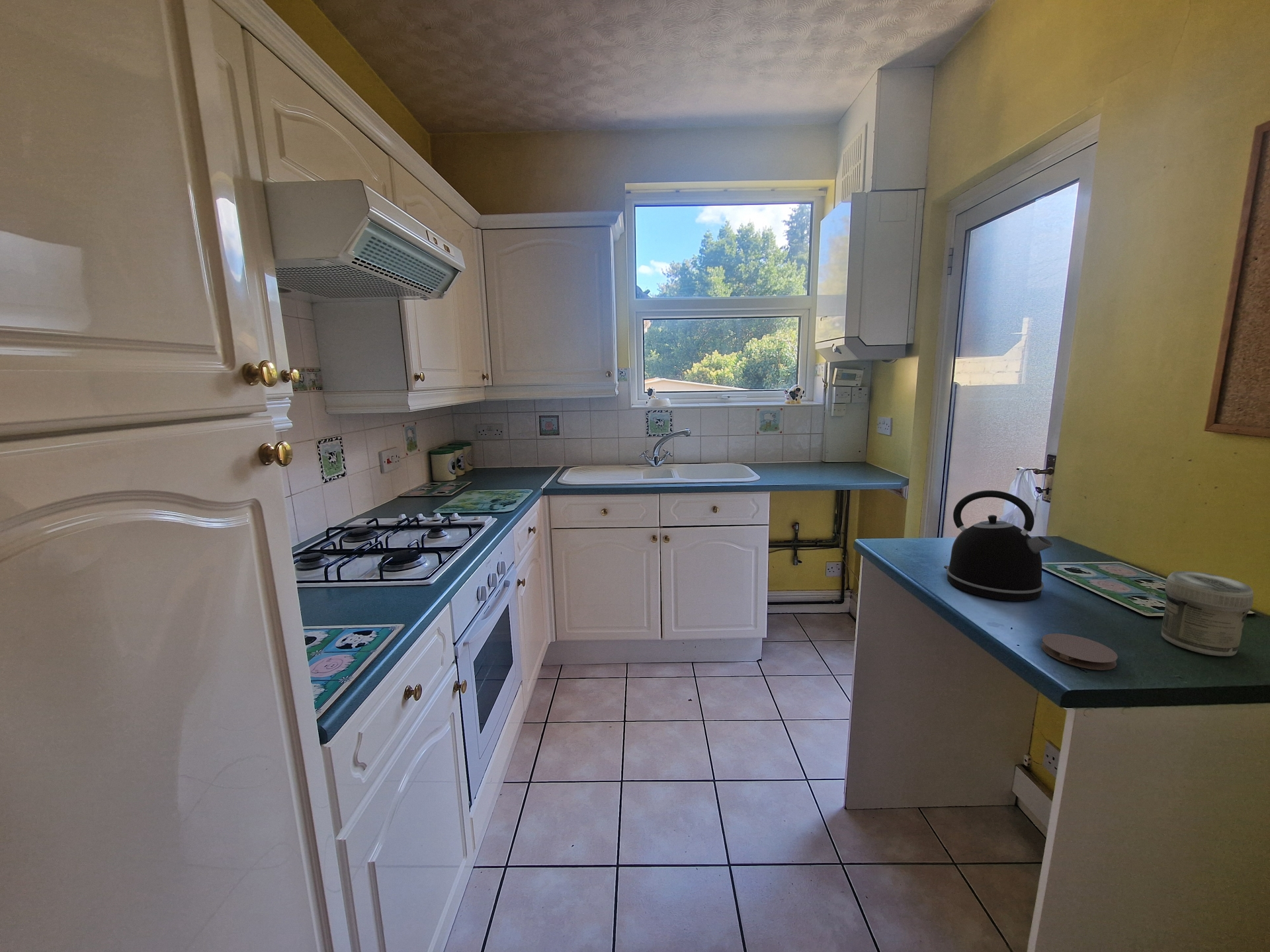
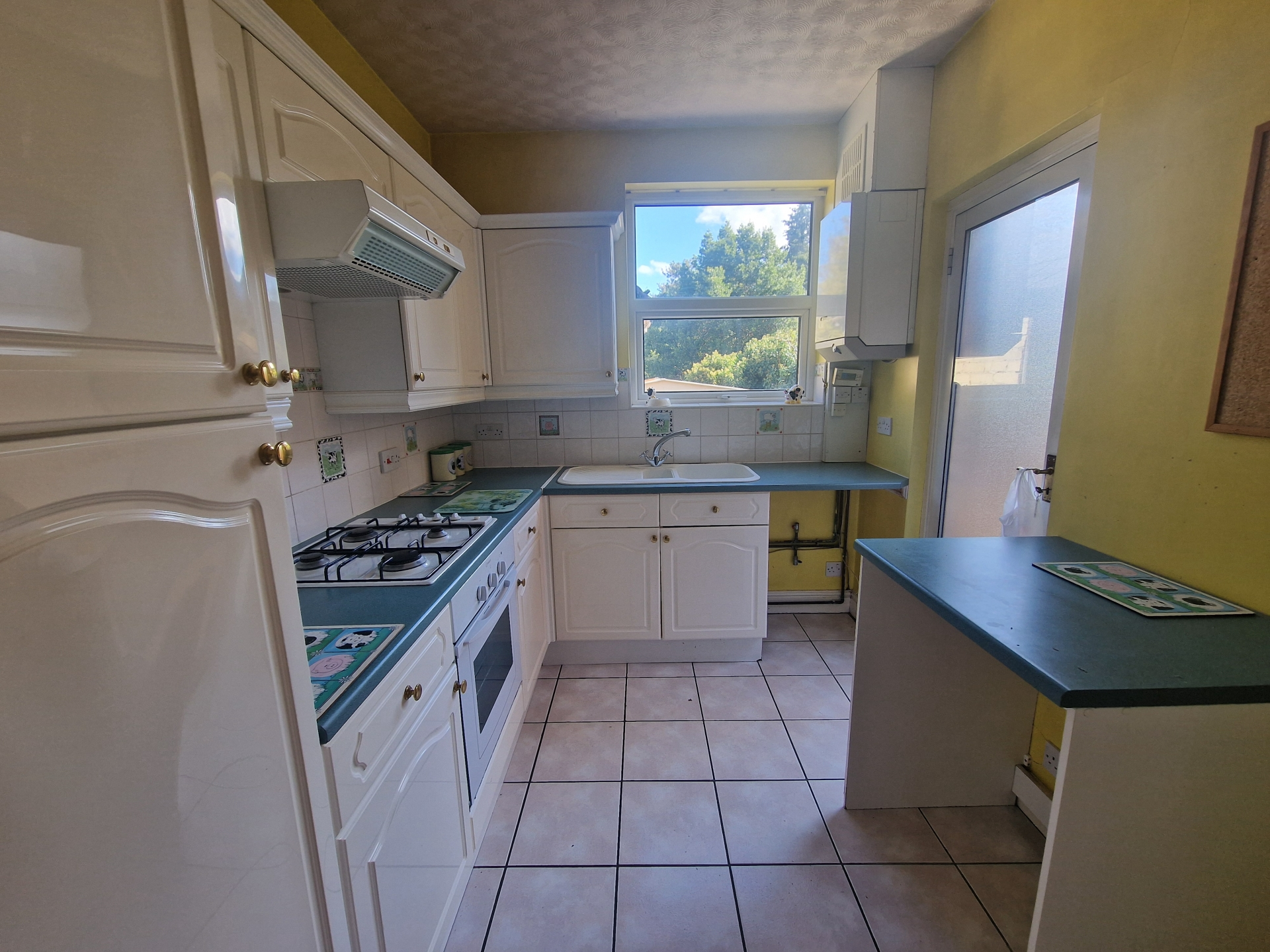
- kettle [943,490,1054,602]
- jar [1161,571,1254,657]
- coaster [1040,633,1119,671]
